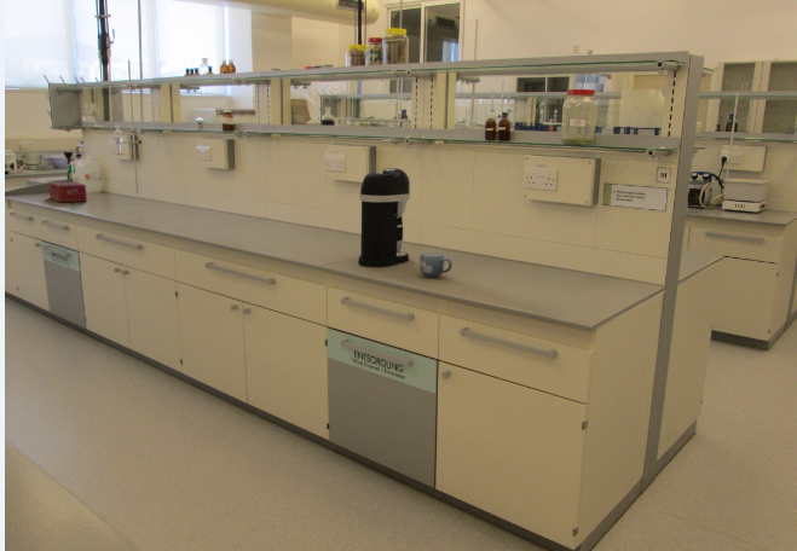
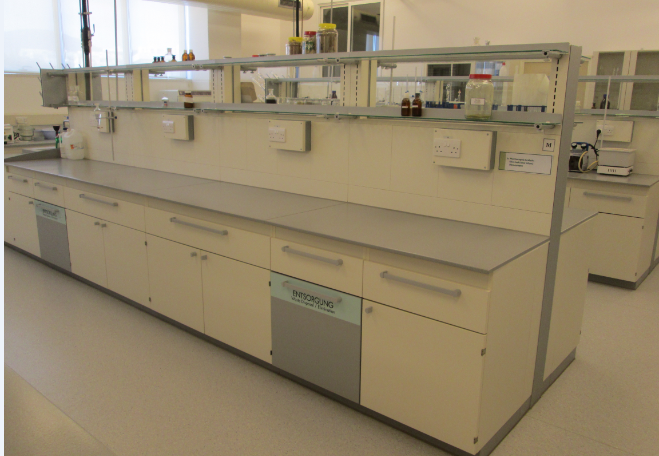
- mug [418,251,454,278]
- coffee maker [357,167,411,267]
- tissue box [47,180,88,203]
